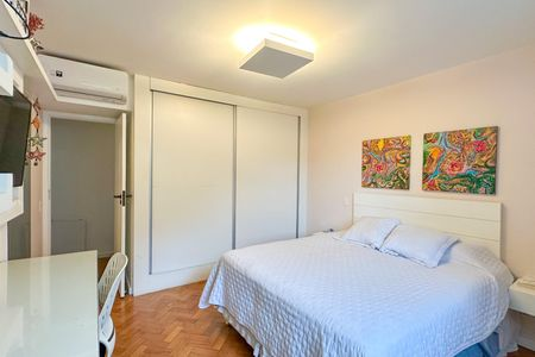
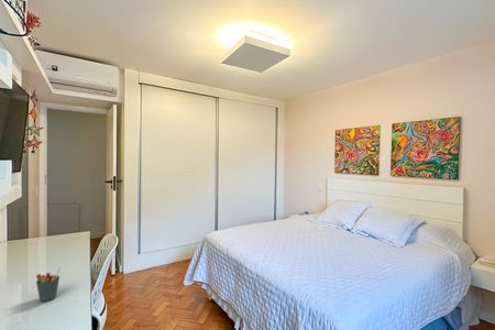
+ pen holder [35,266,62,302]
